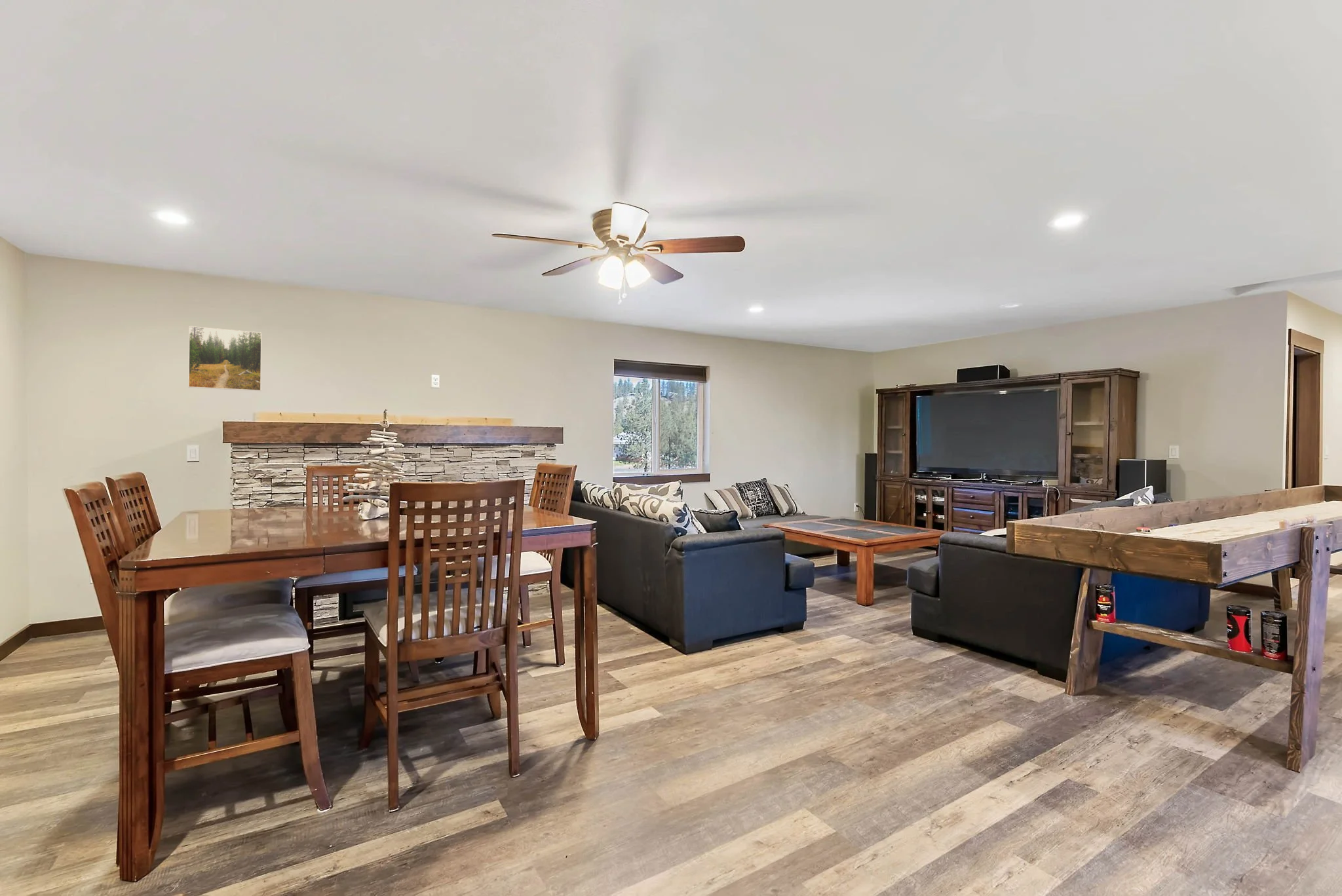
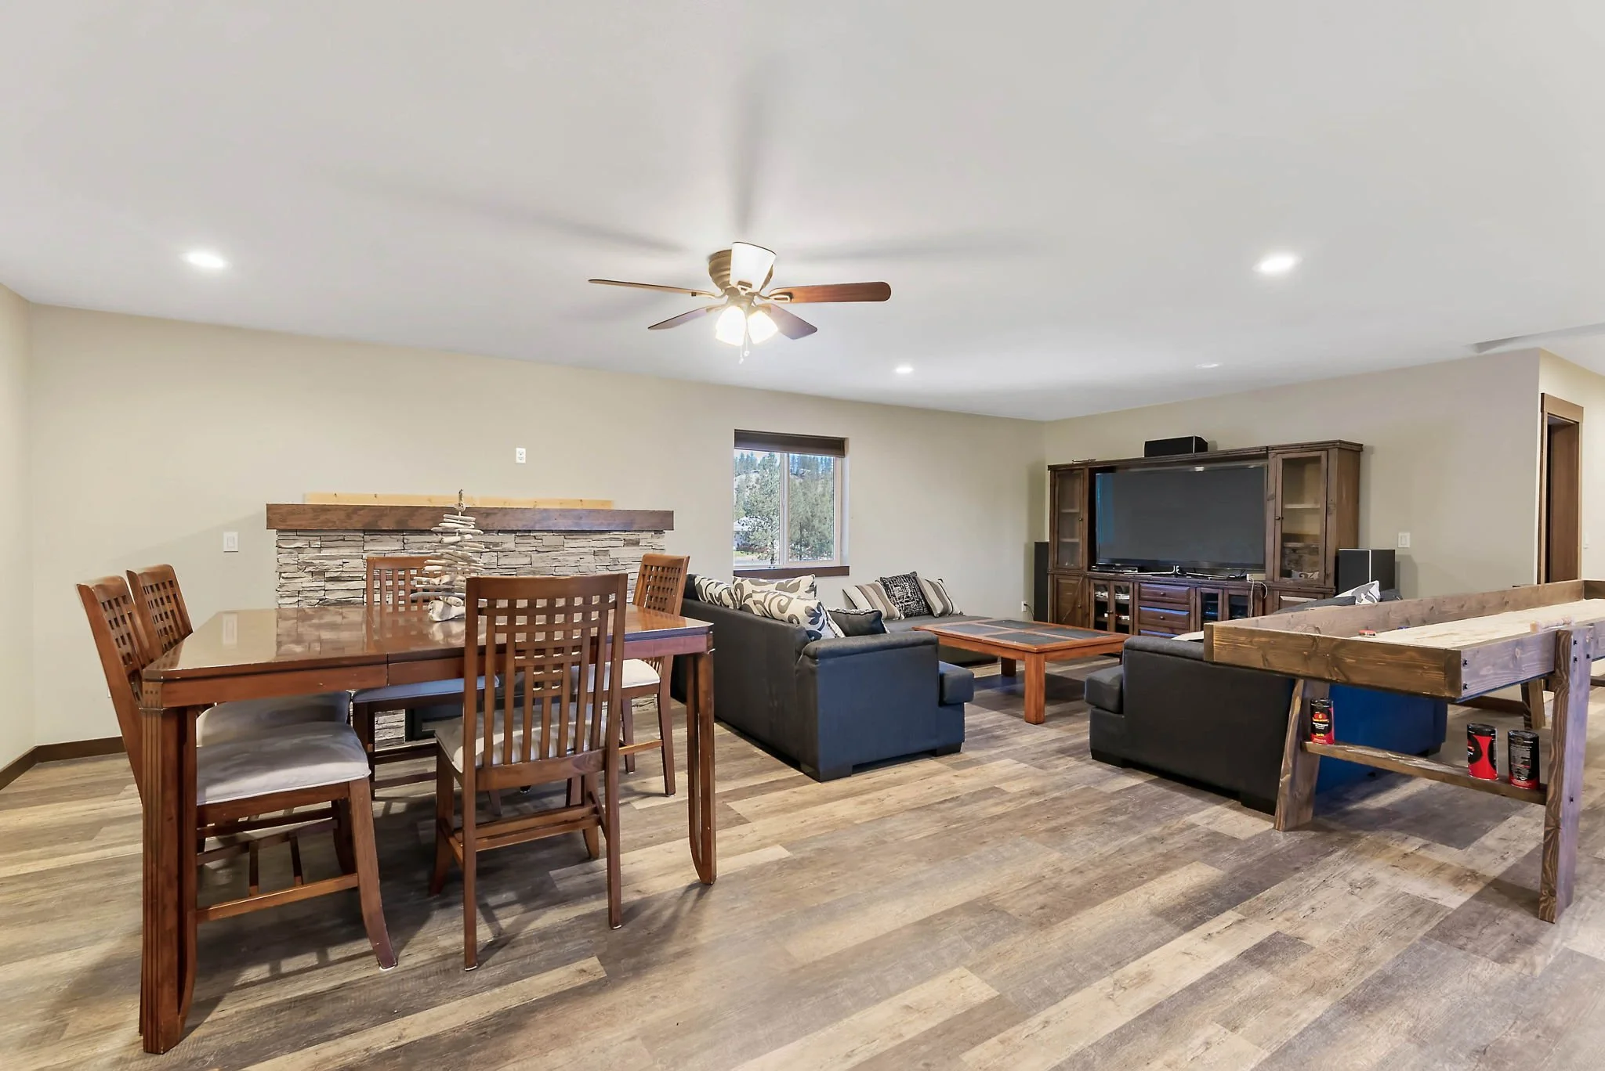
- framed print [187,326,262,392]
